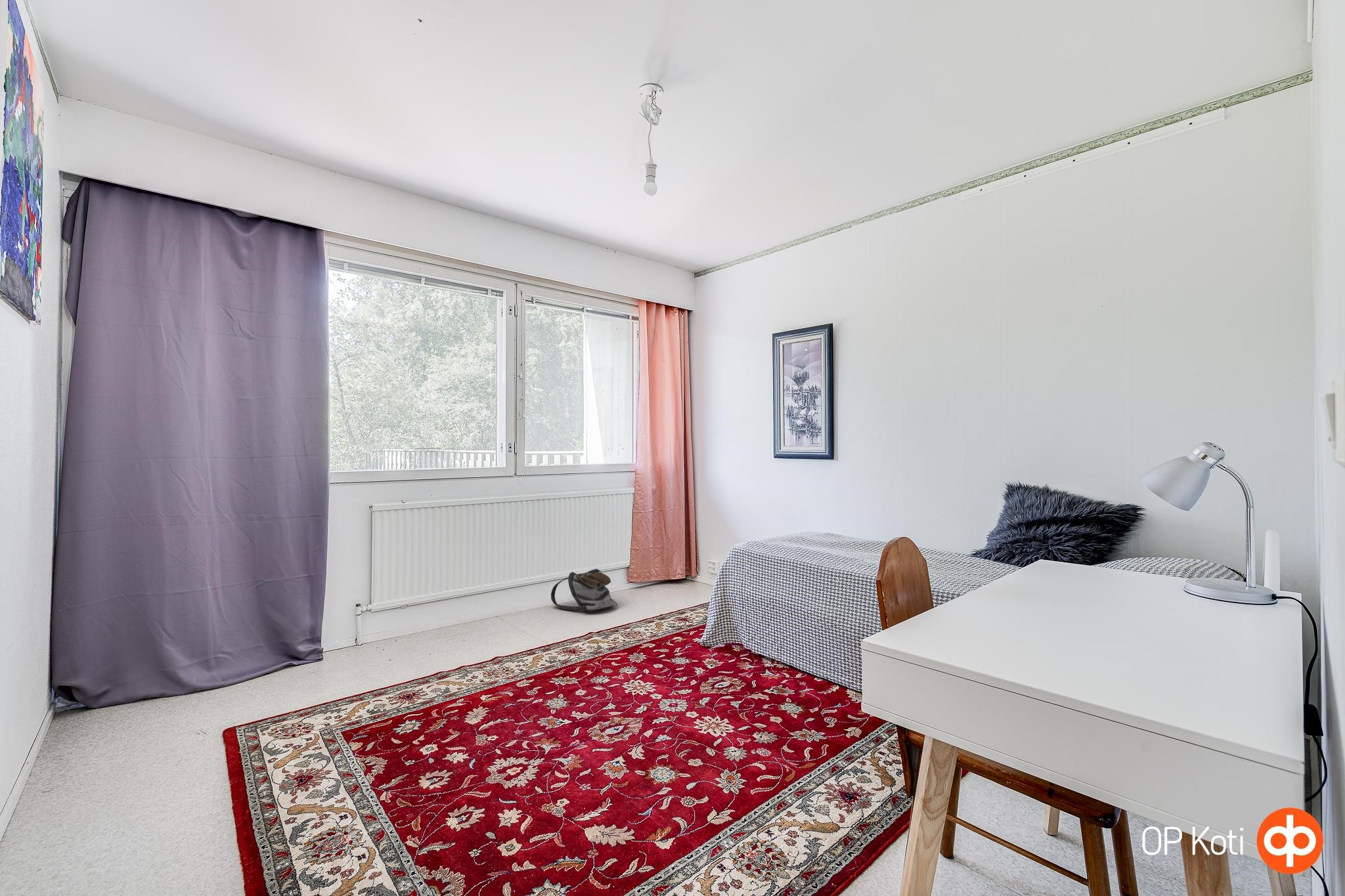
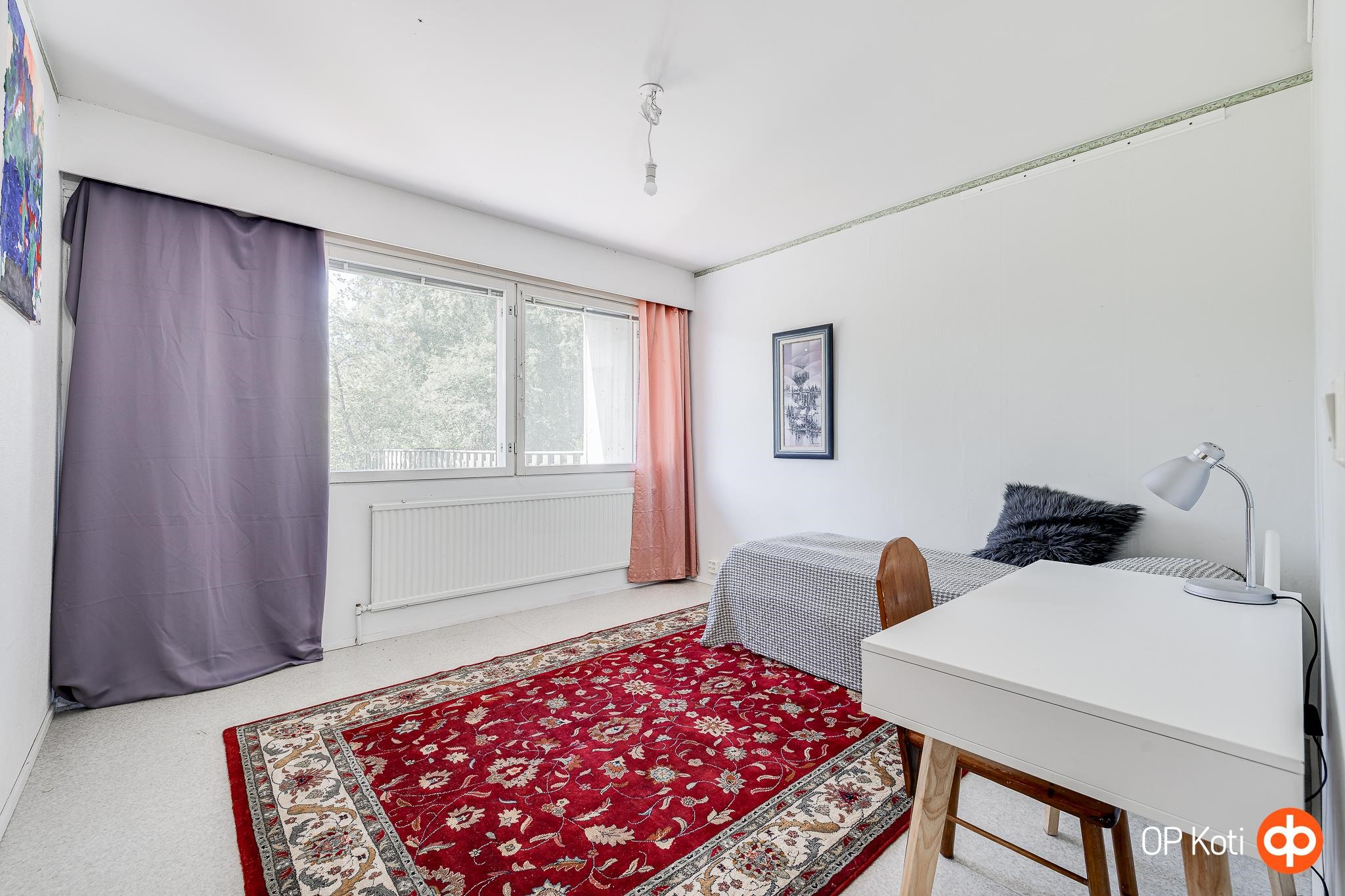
- backpack [550,568,618,612]
